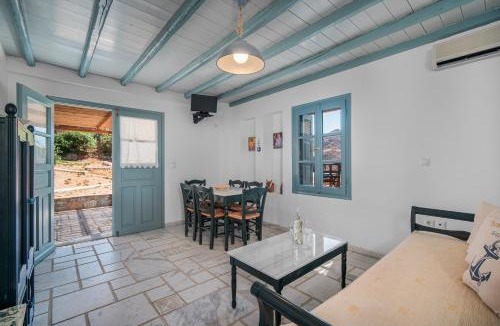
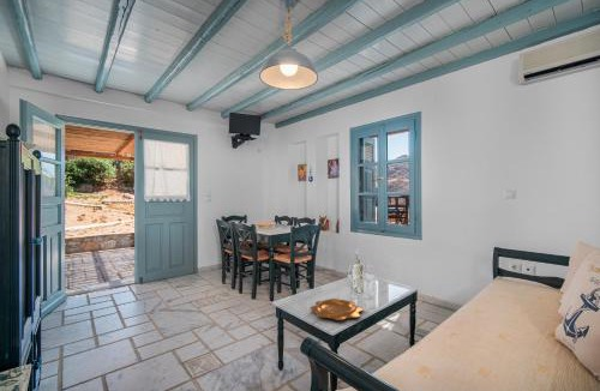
+ decorative bowl [308,297,365,321]
